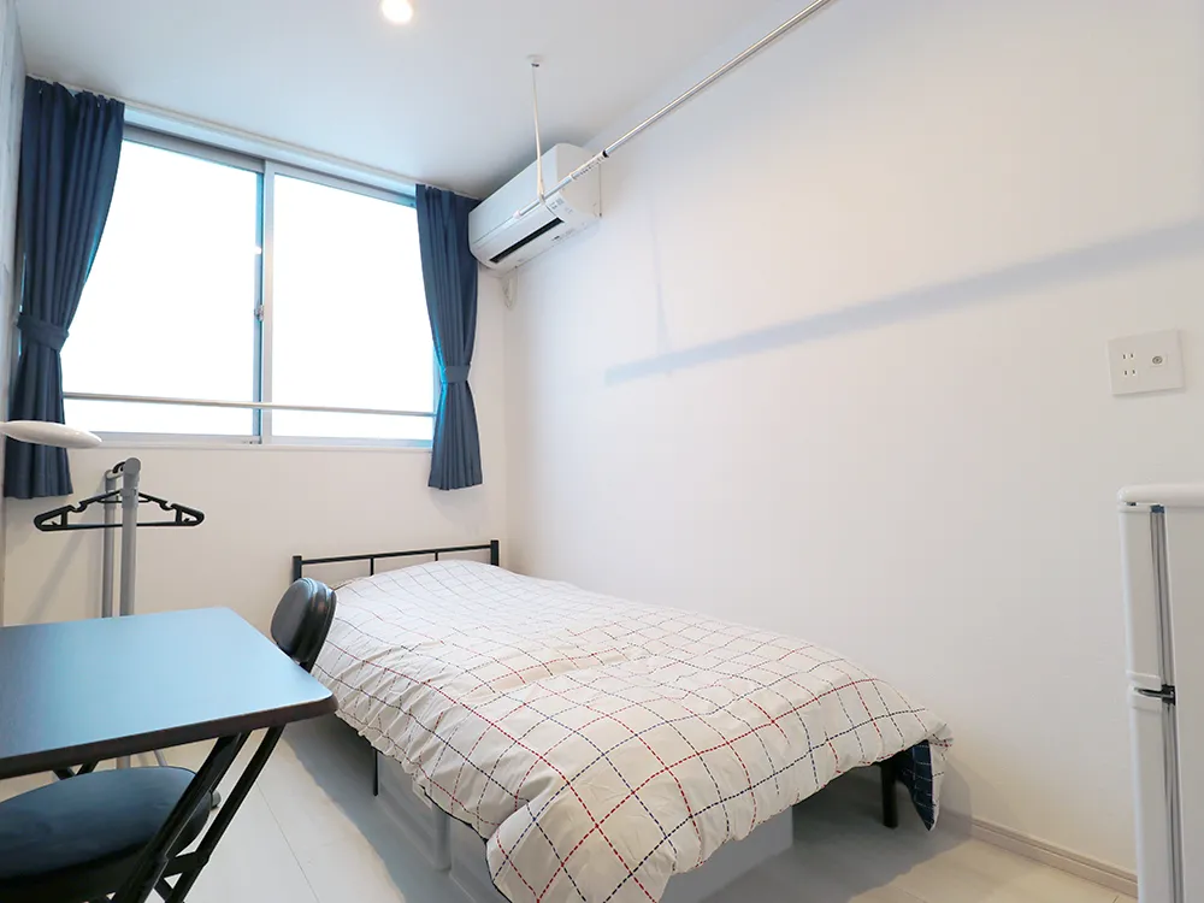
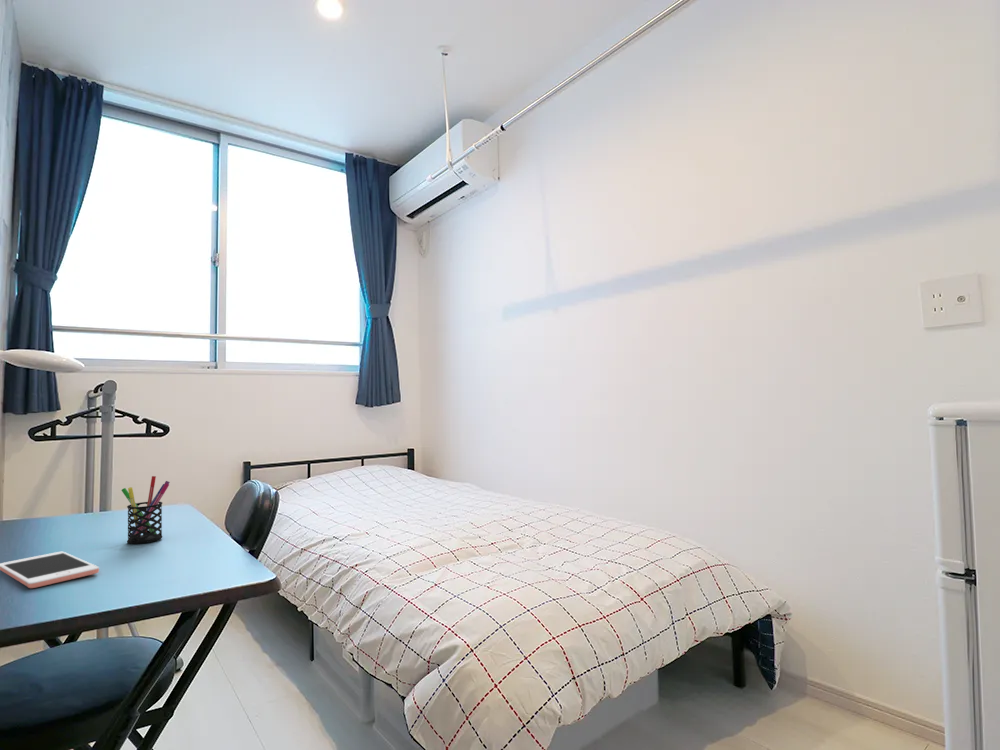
+ cell phone [0,551,100,589]
+ pen holder [120,475,171,545]
